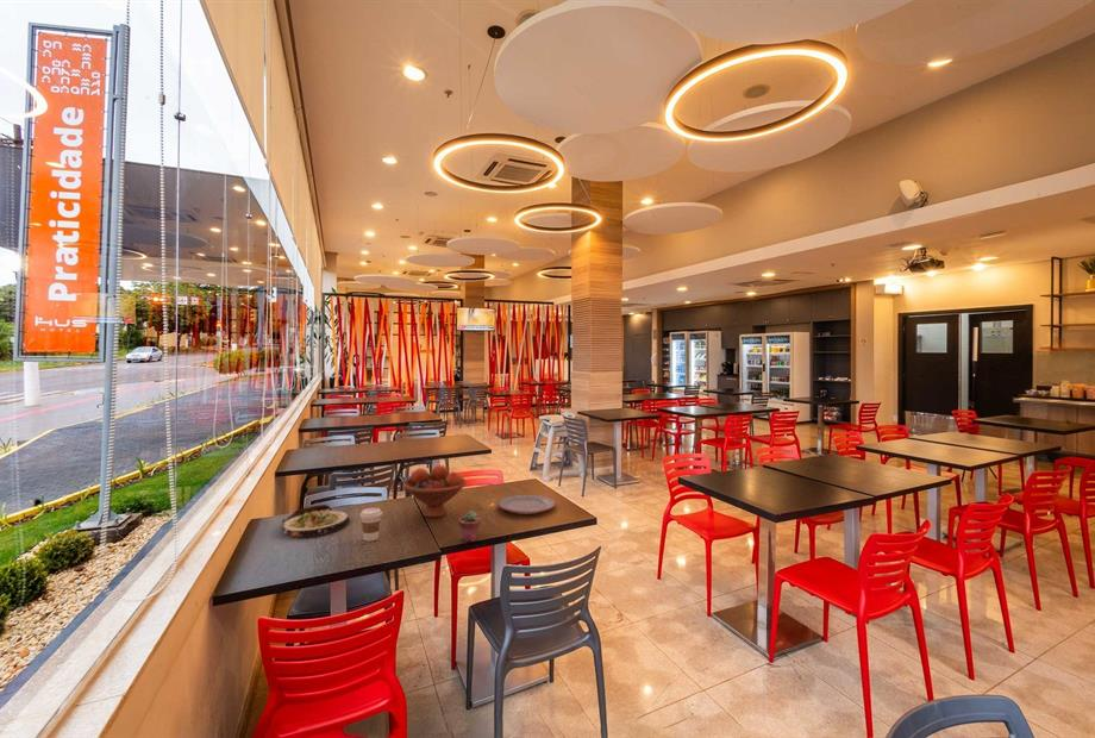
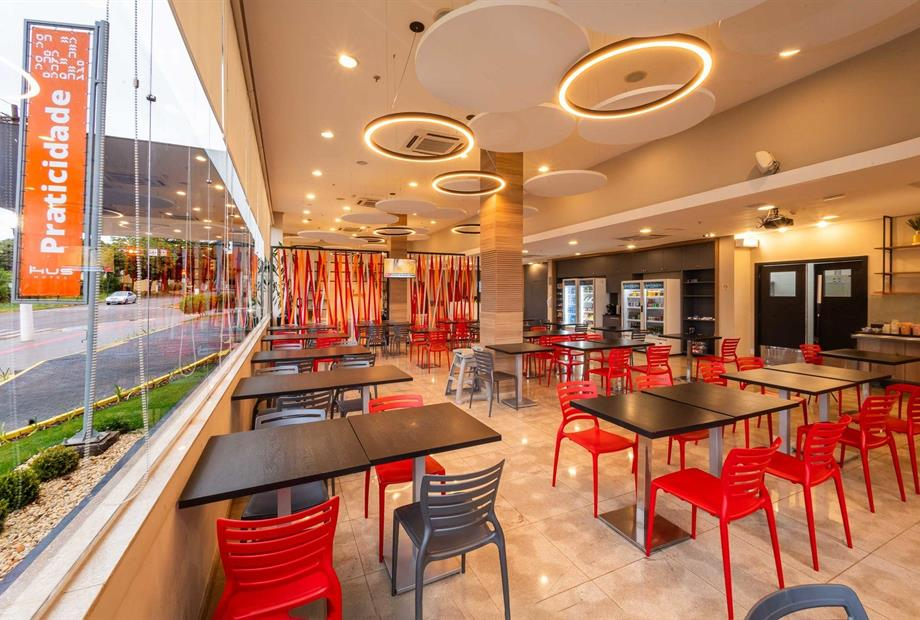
- coffee cup [358,507,383,543]
- fruit bowl [402,464,468,519]
- plate [496,494,557,515]
- salad plate [281,504,351,538]
- potted succulent [458,509,482,543]
